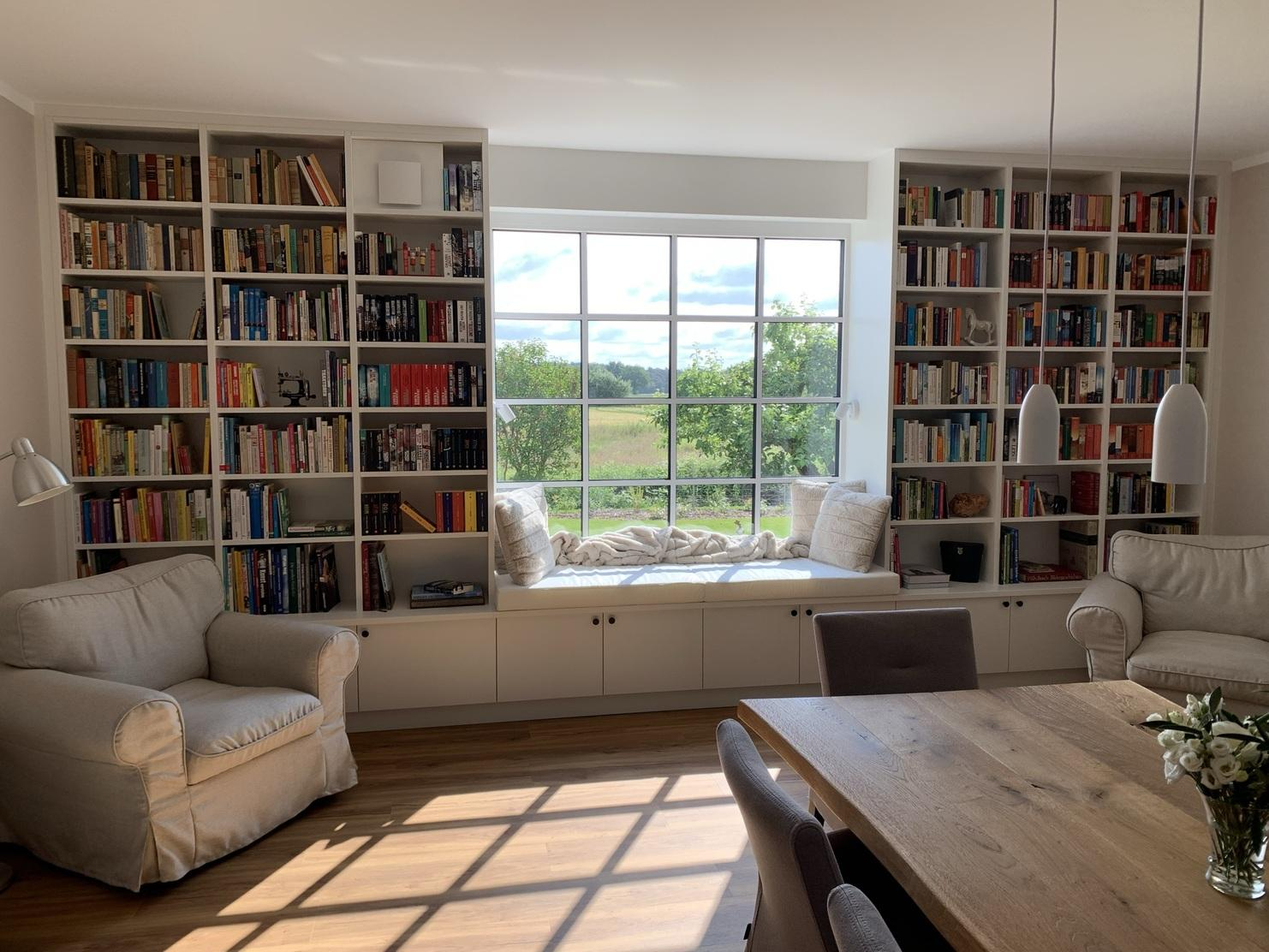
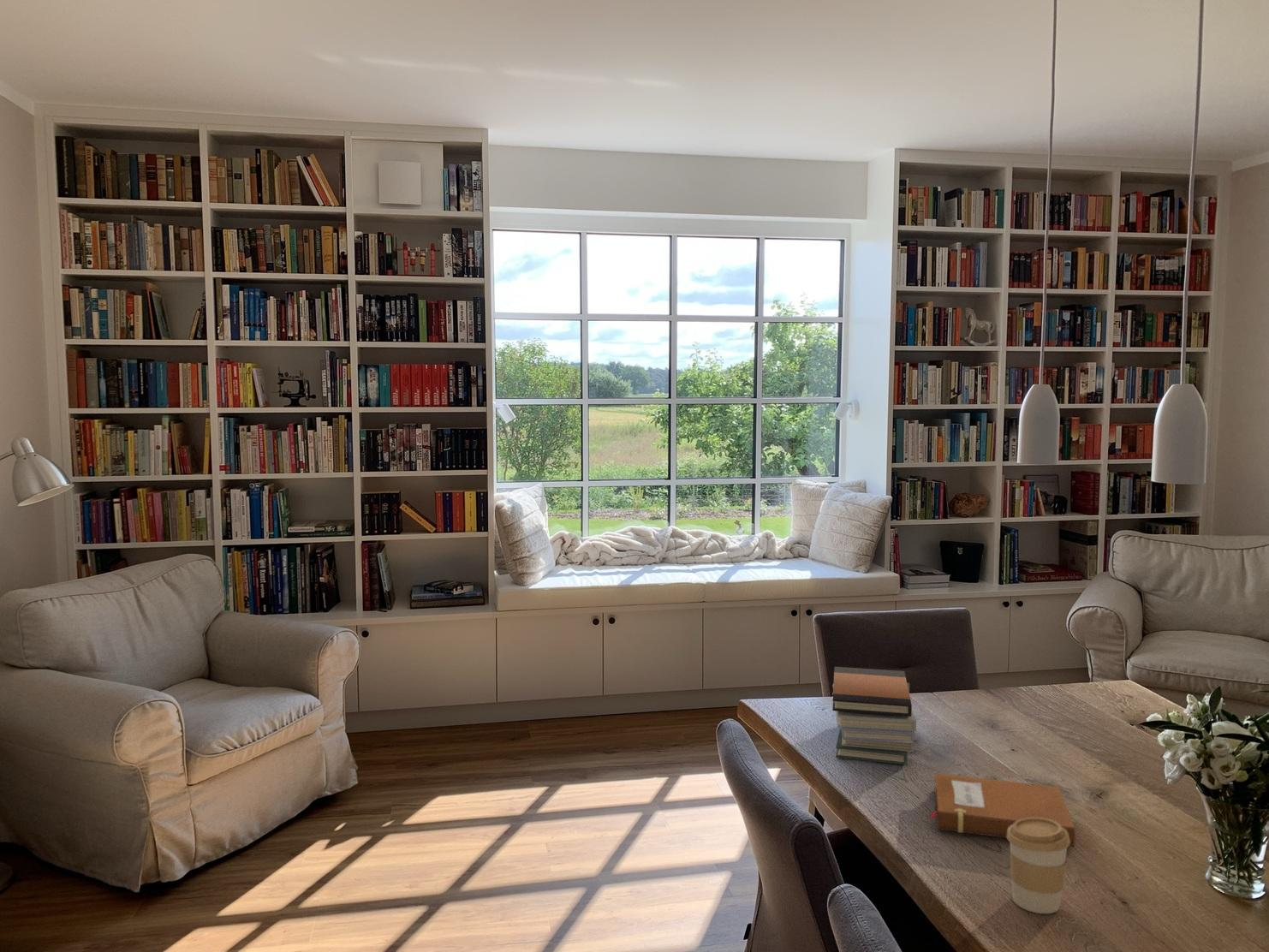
+ notebook [929,772,1076,848]
+ coffee cup [1006,818,1070,914]
+ book stack [831,666,917,766]
